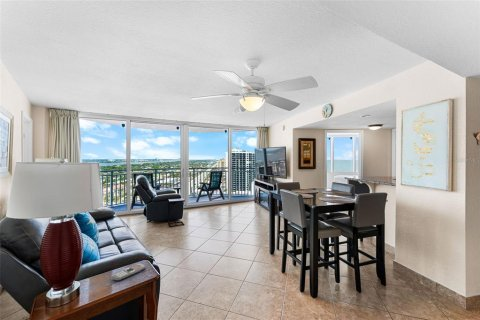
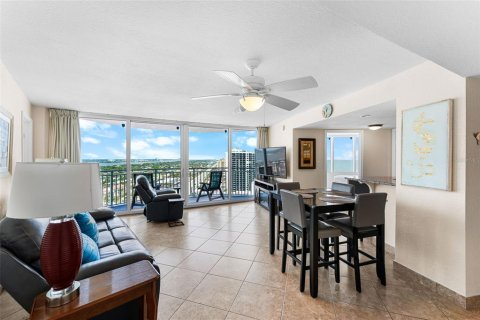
- remote control [111,262,147,282]
